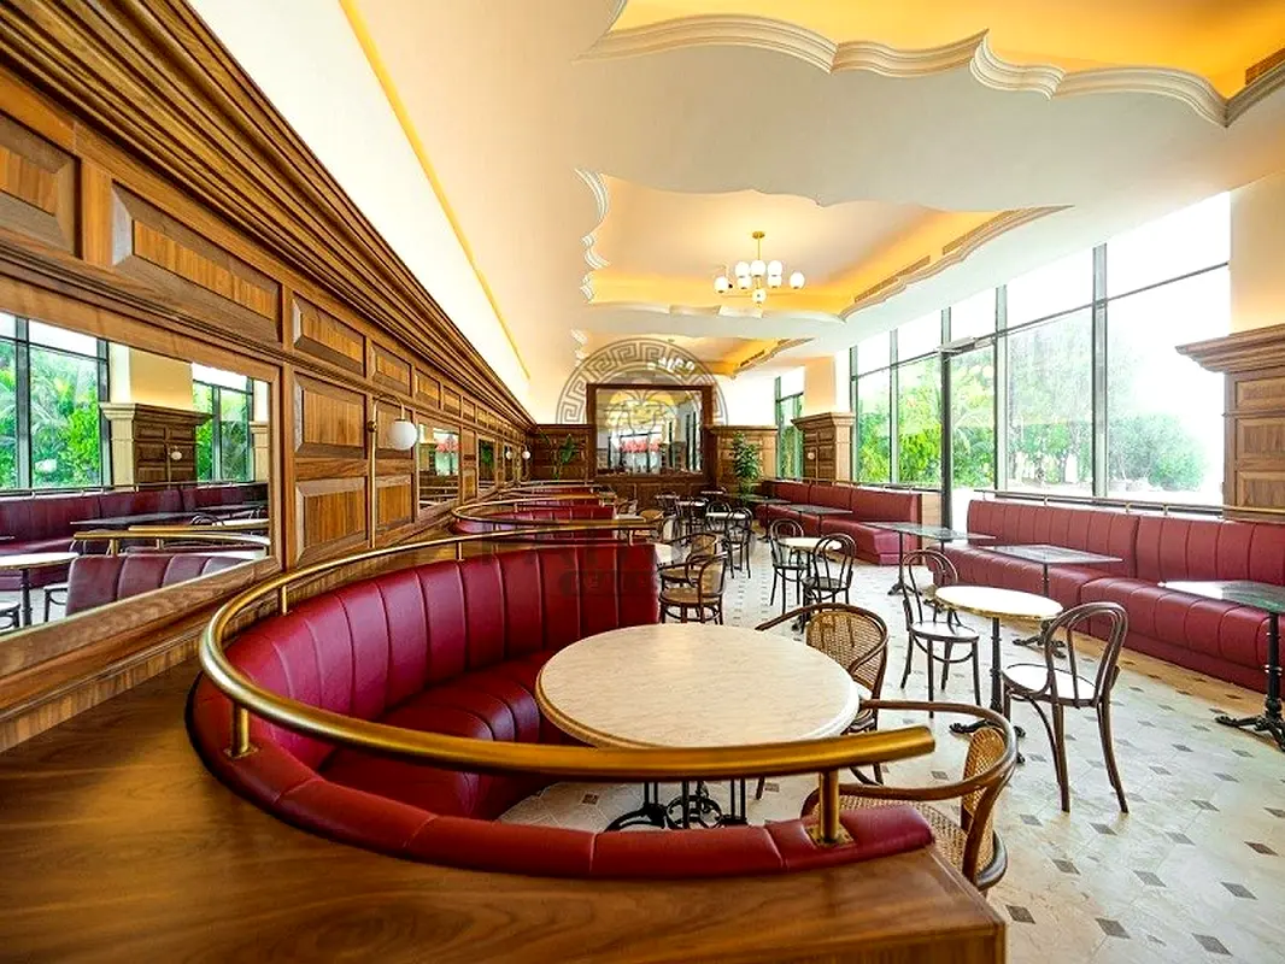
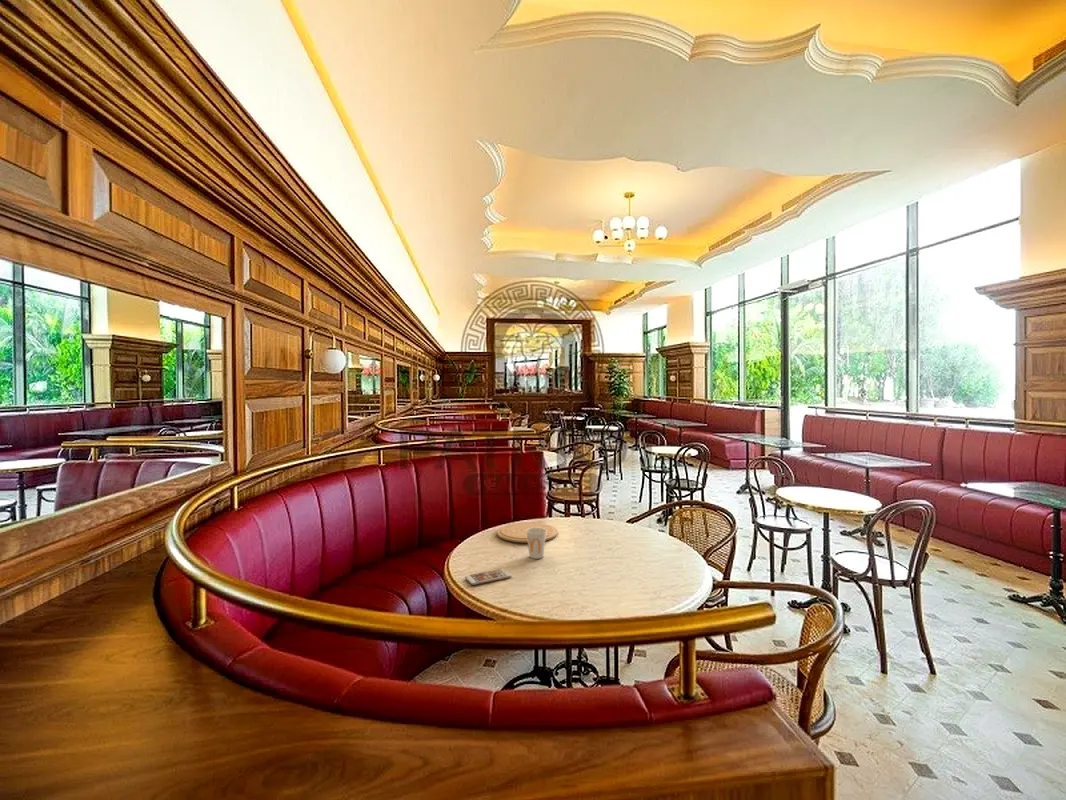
+ plate [496,522,559,544]
+ cup [526,528,547,560]
+ smartphone [464,568,513,586]
